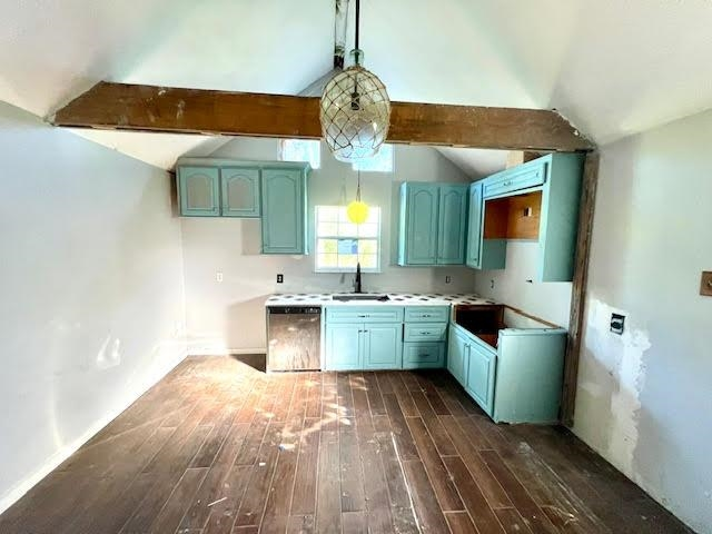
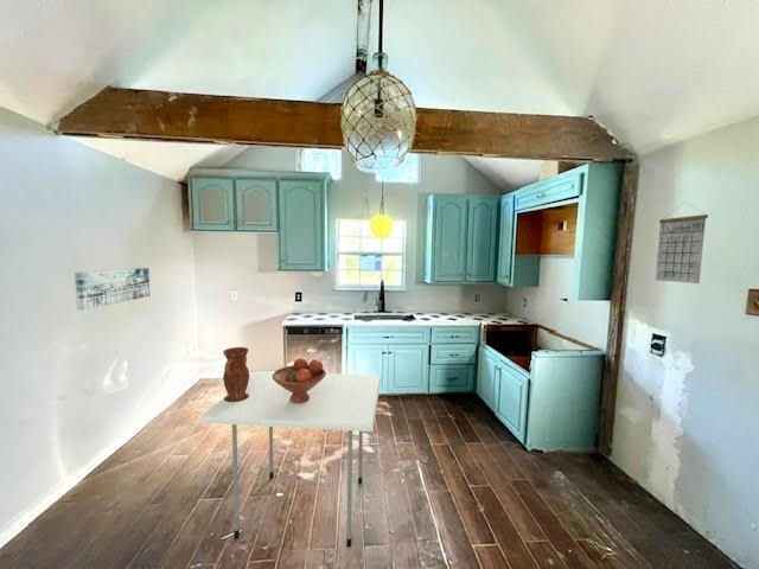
+ fruit bowl [273,357,327,403]
+ calendar [655,200,709,284]
+ wall art [74,267,151,311]
+ dining table [197,370,382,549]
+ pitcher [222,346,250,402]
